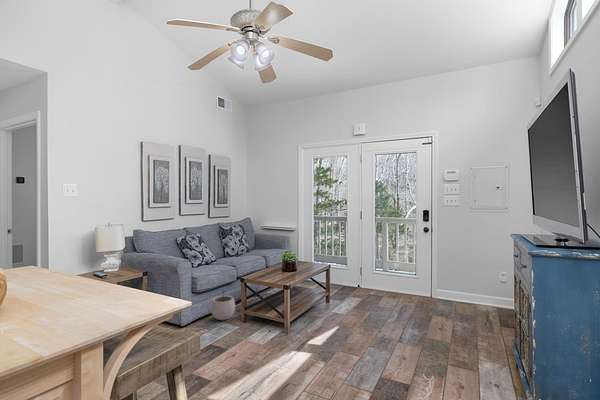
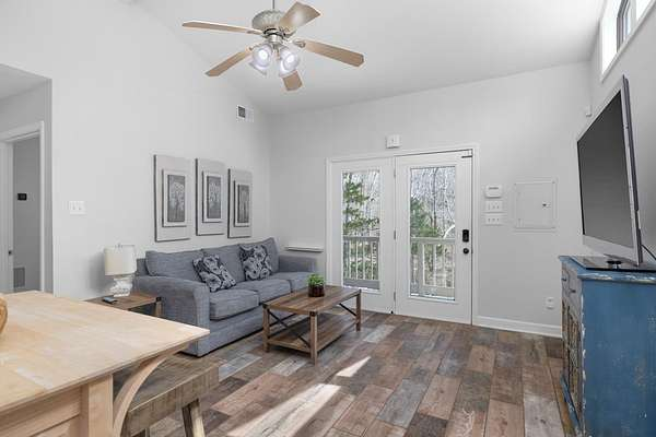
- plant pot [210,289,236,321]
